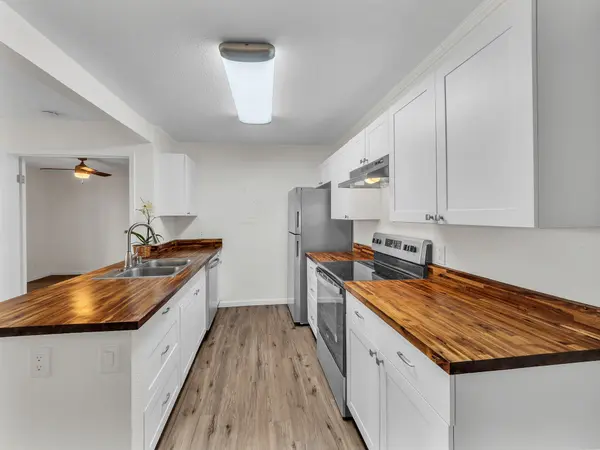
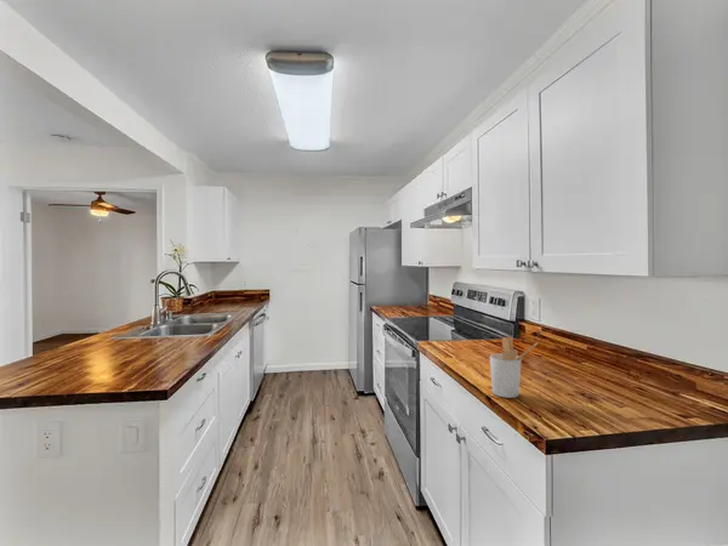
+ utensil holder [489,335,539,399]
